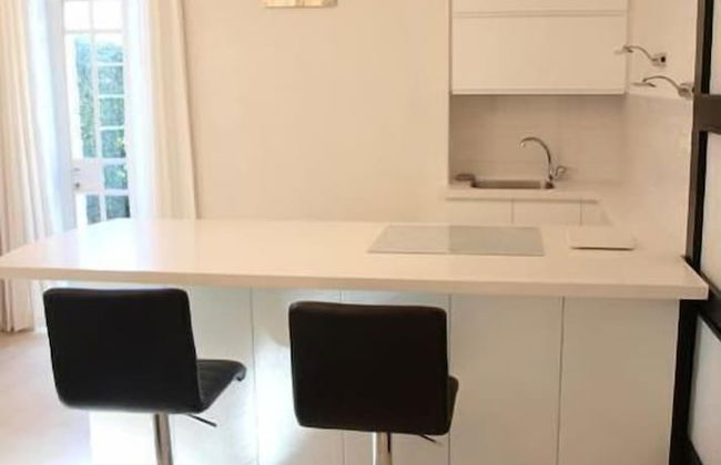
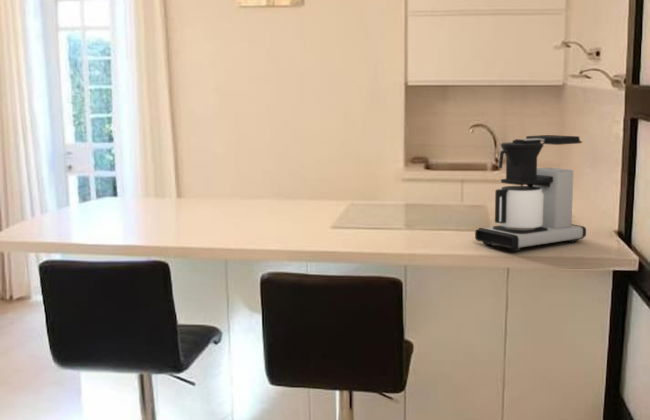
+ coffee maker [474,134,587,252]
